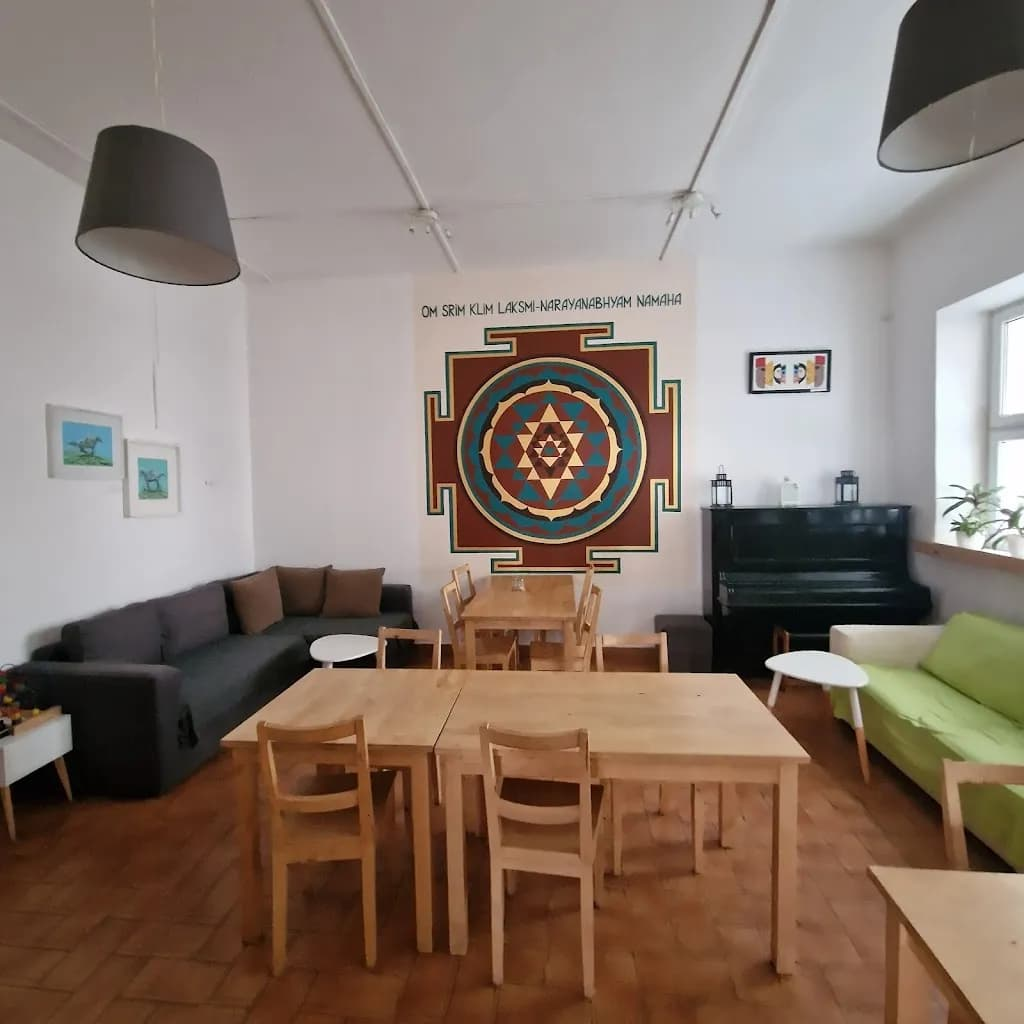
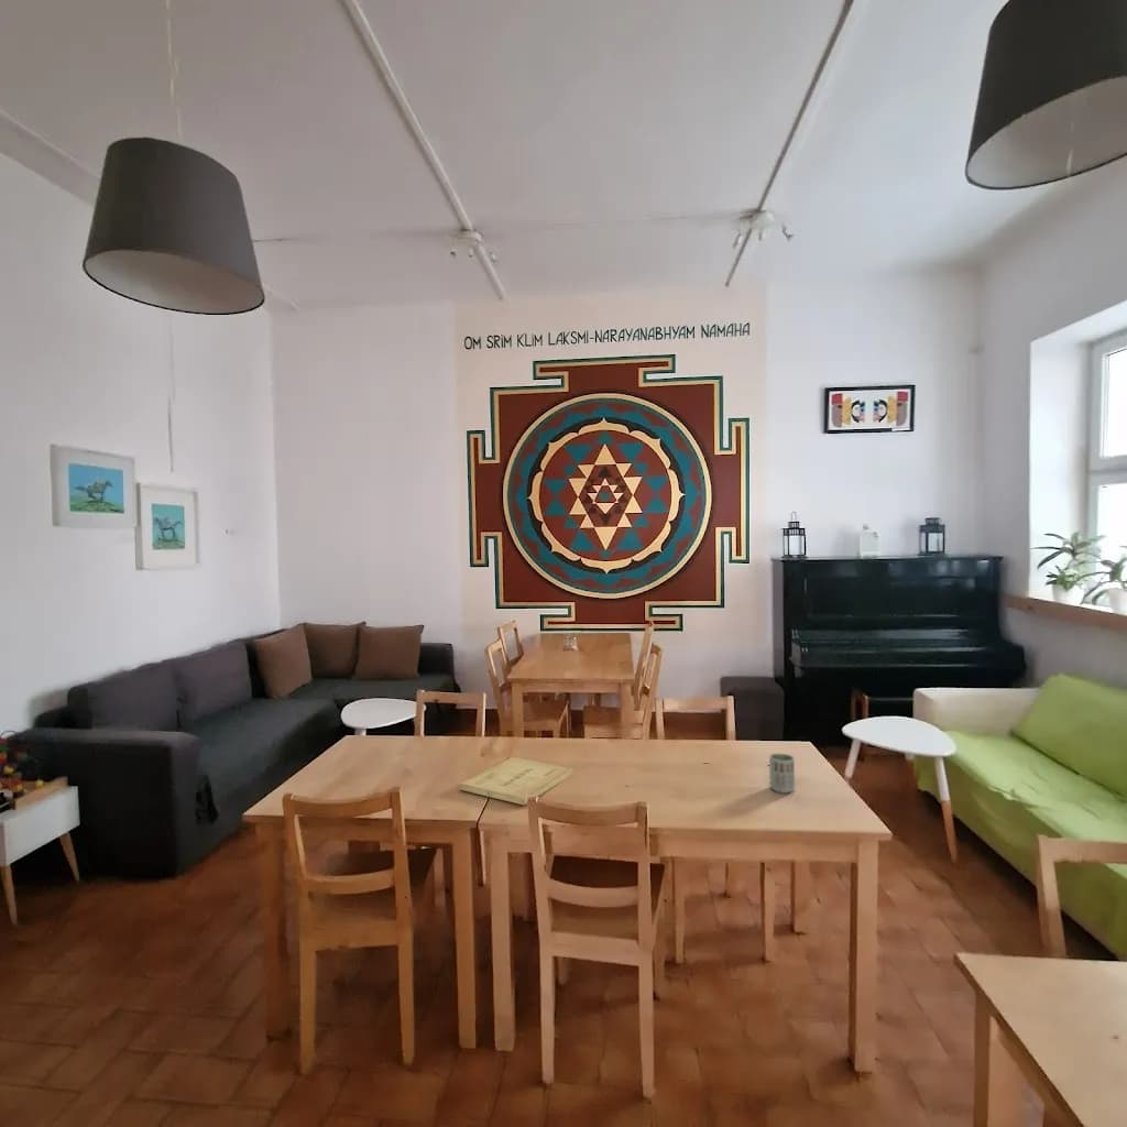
+ book [458,756,575,807]
+ cup [768,753,796,795]
